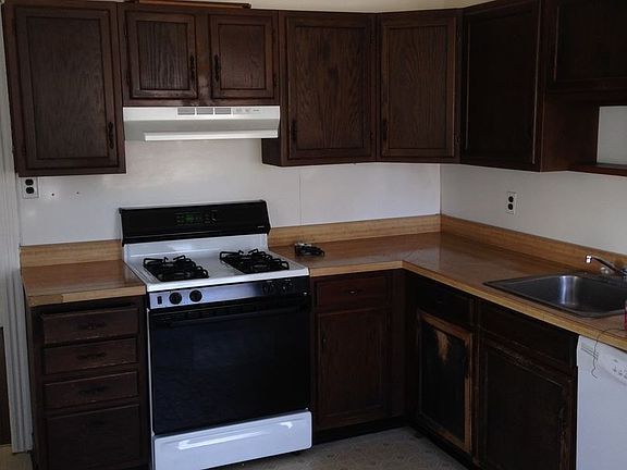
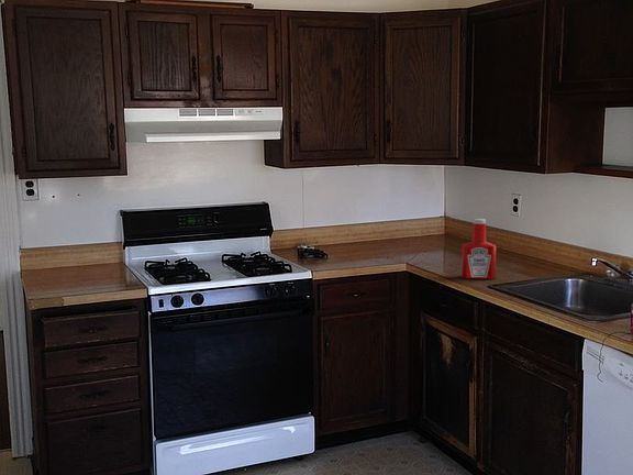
+ soap bottle [460,218,497,280]
